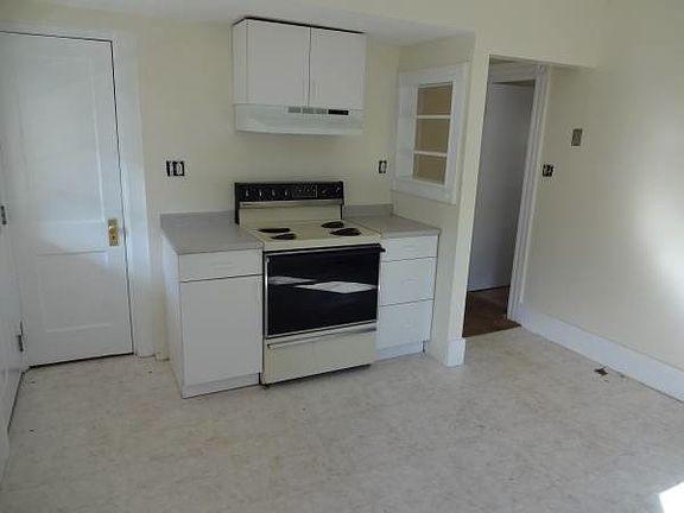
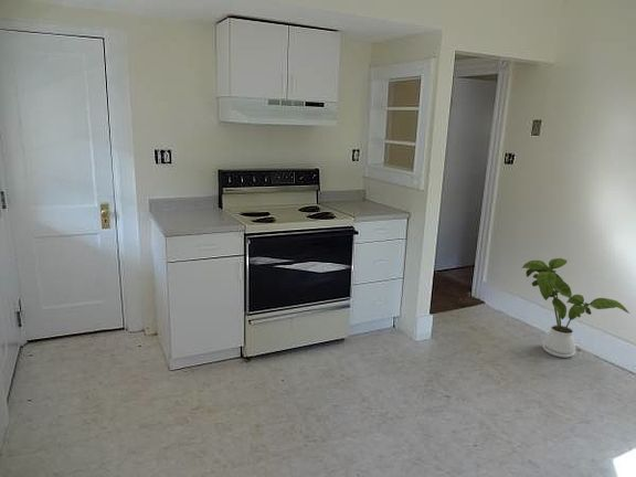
+ house plant [521,257,630,359]
